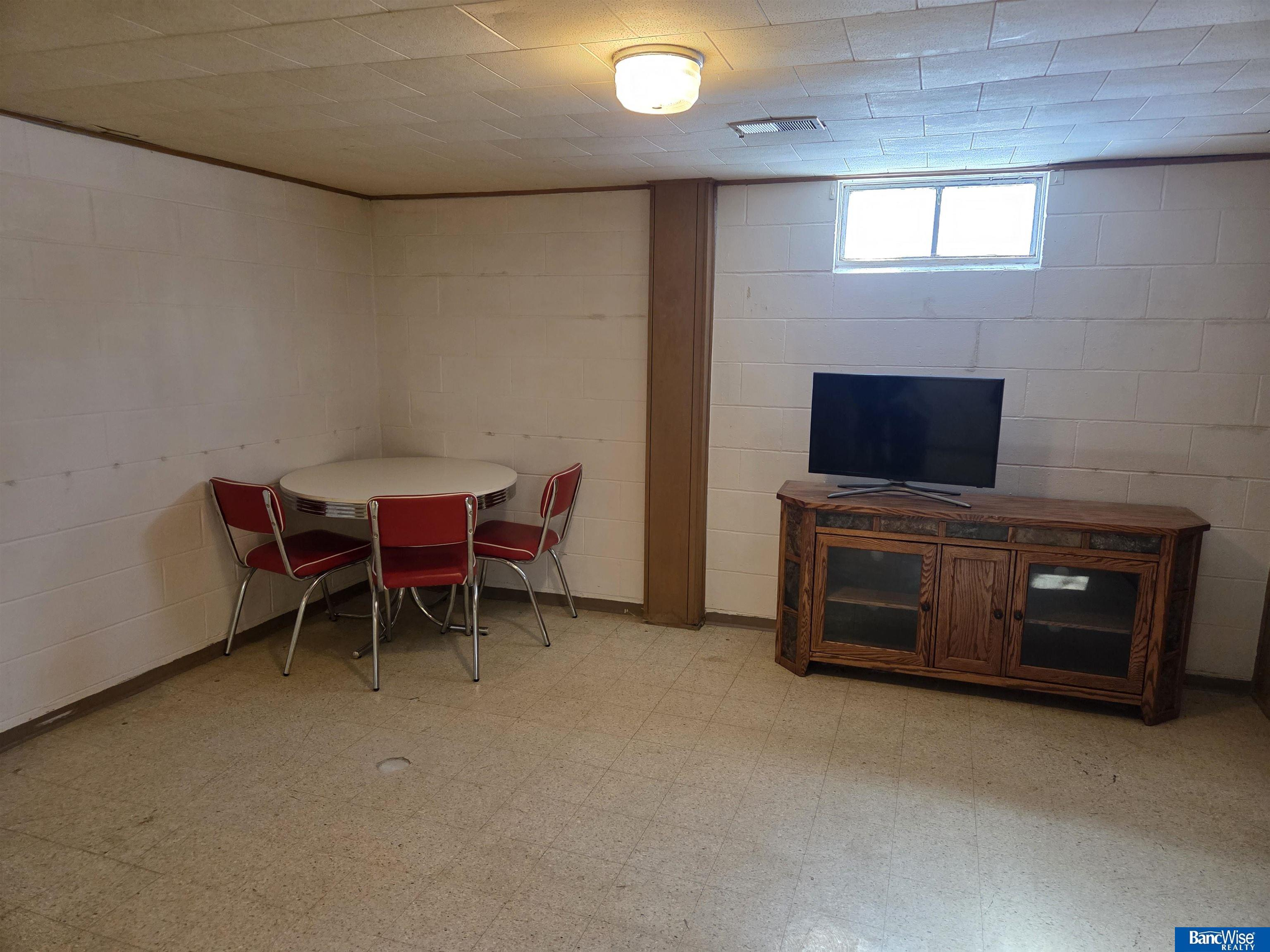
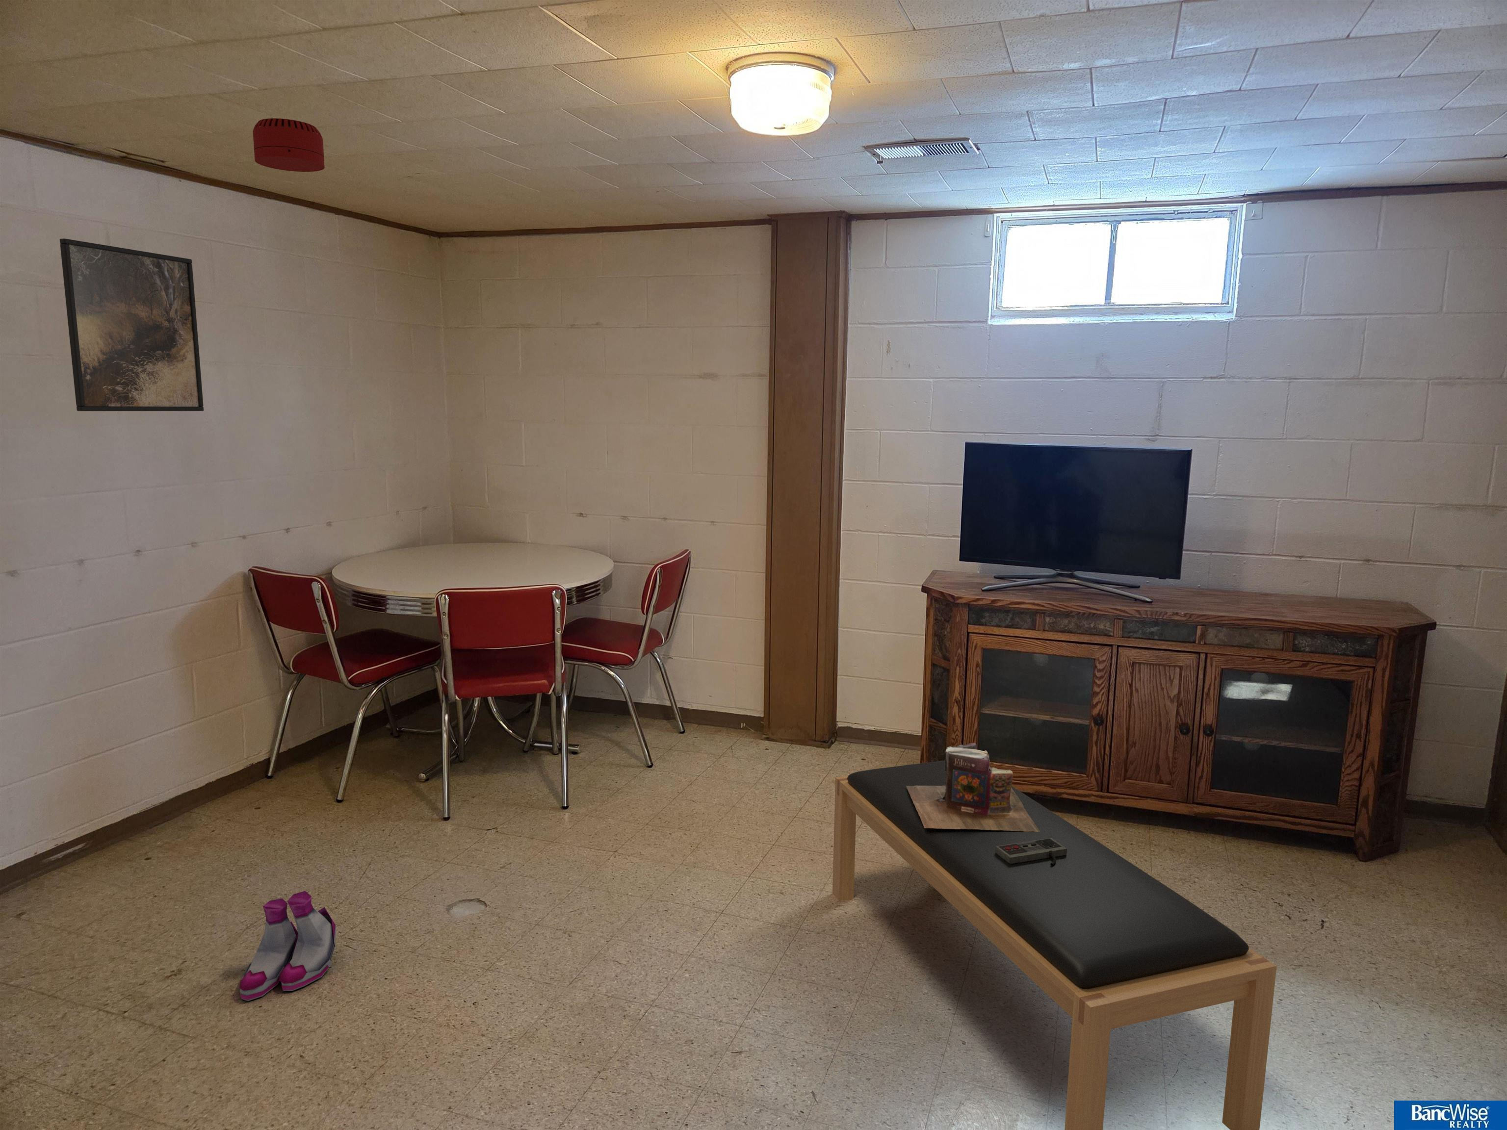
+ game controller [996,838,1067,866]
+ books [907,743,1039,832]
+ bench [832,760,1277,1130]
+ smoke detector [252,118,325,172]
+ boots [239,890,337,1002]
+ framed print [59,237,204,412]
